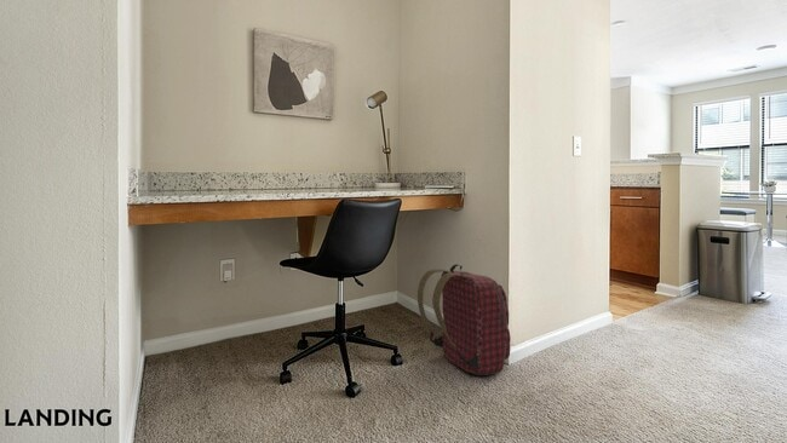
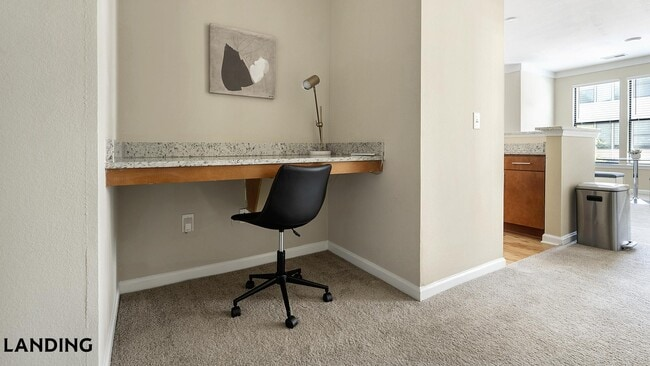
- backpack [417,264,512,376]
